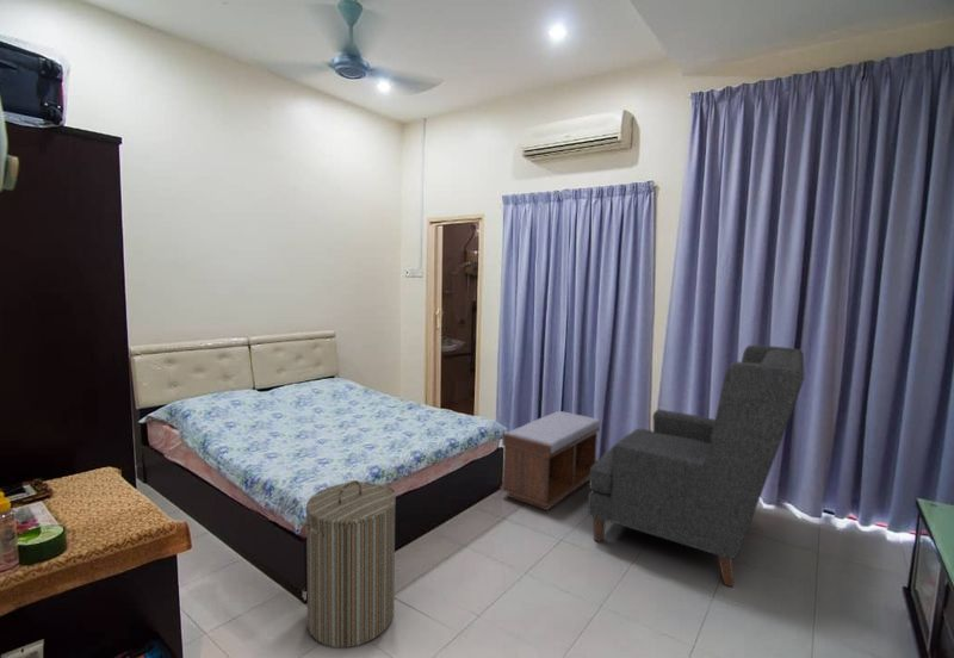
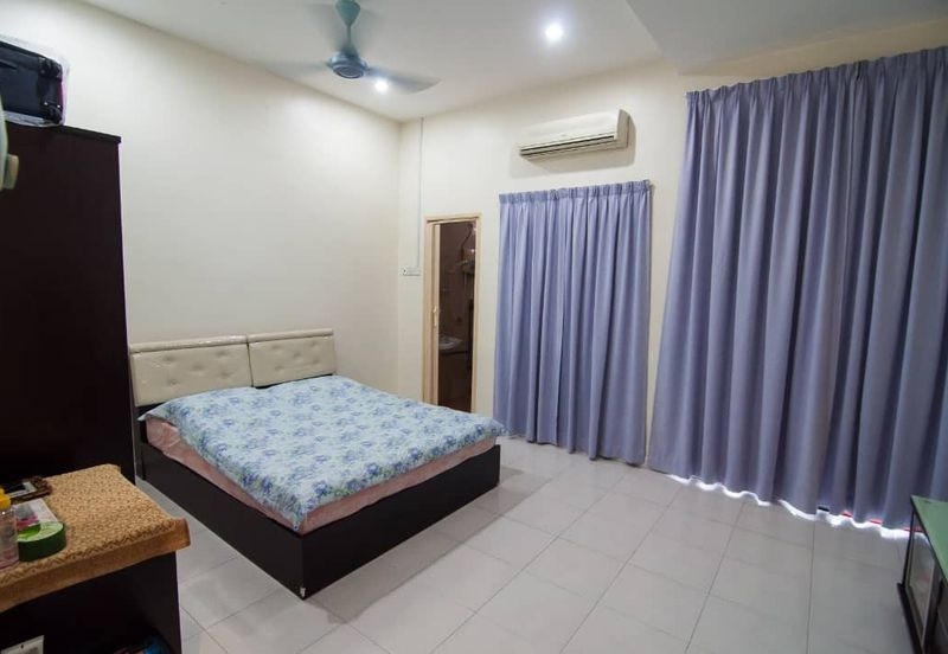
- laundry hamper [299,479,397,648]
- bench [500,410,601,511]
- chair [587,344,805,588]
